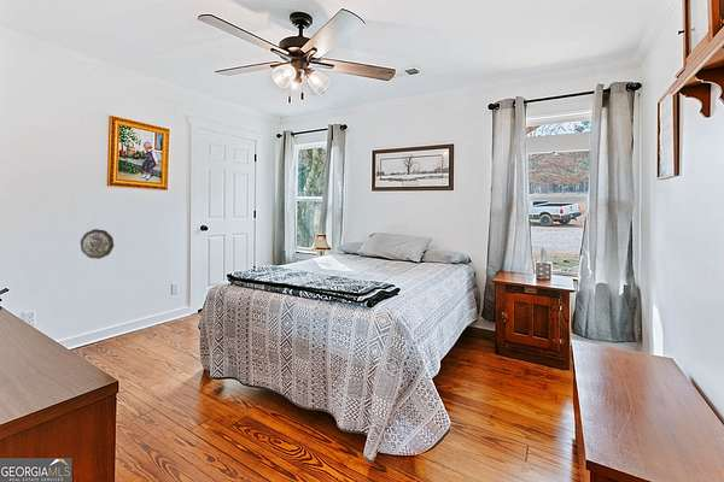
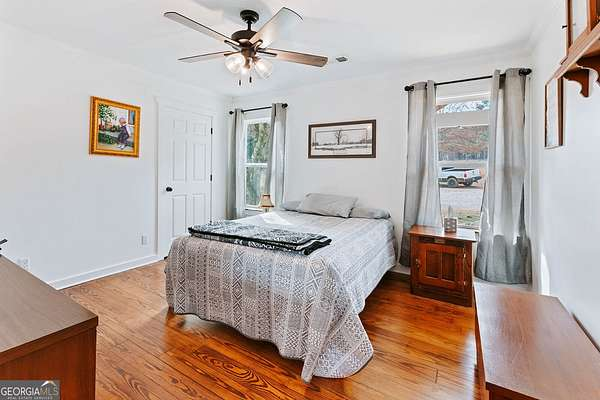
- decorative plate [80,228,115,260]
